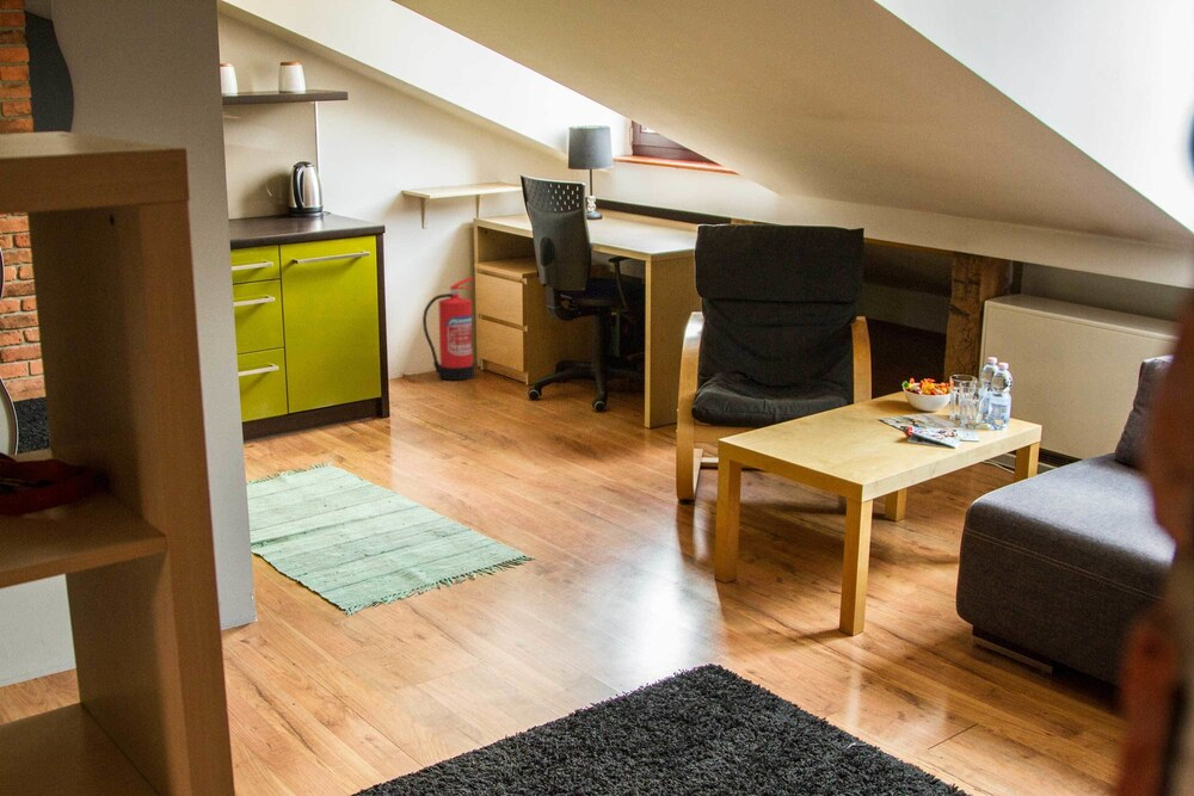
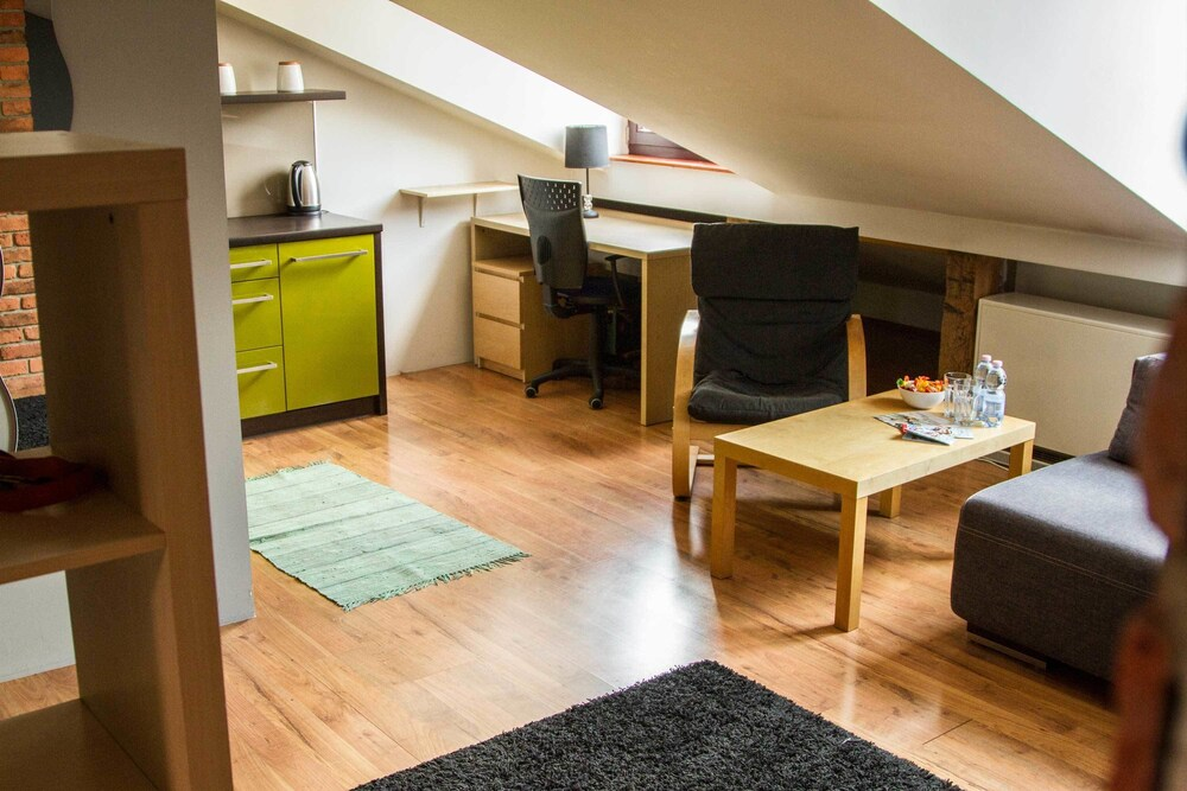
- fire extinguisher [421,276,475,382]
